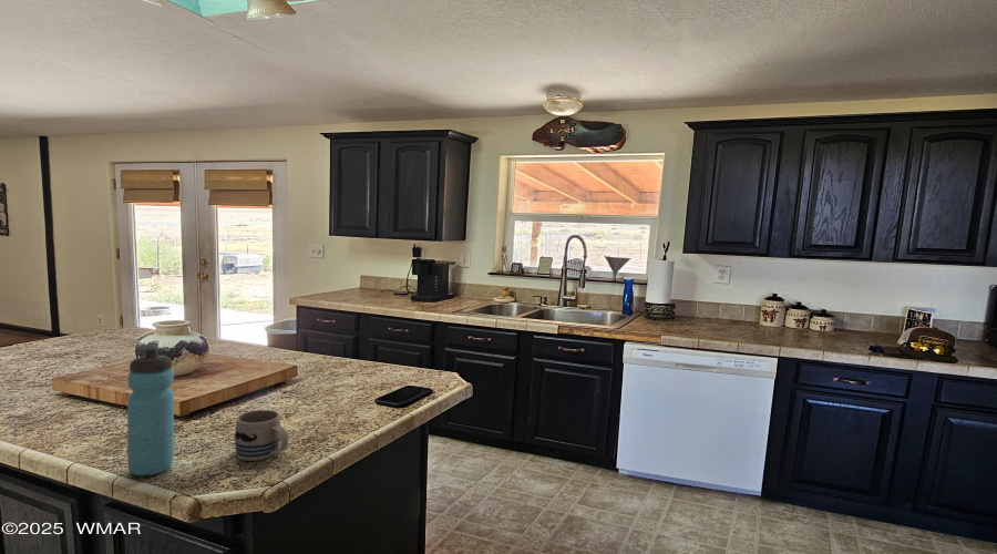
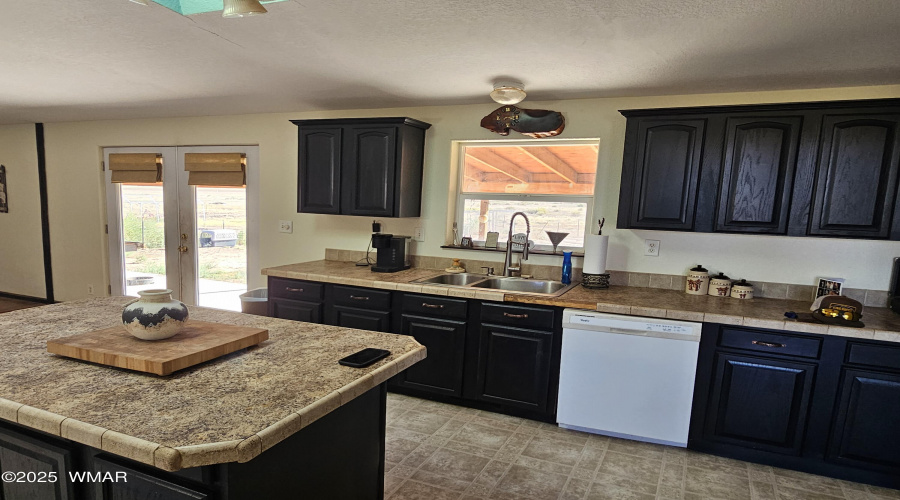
- water bottle [126,347,175,476]
- mug [234,409,289,462]
